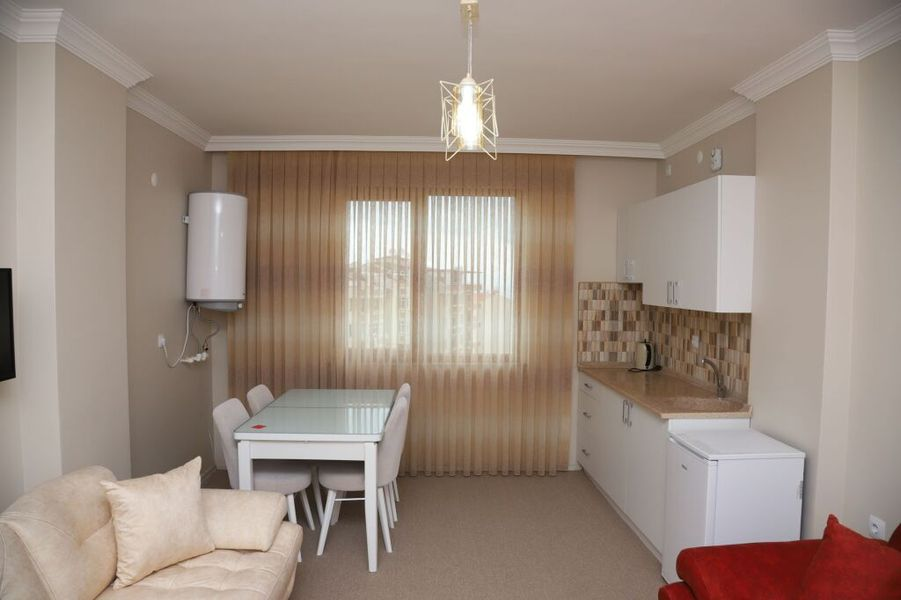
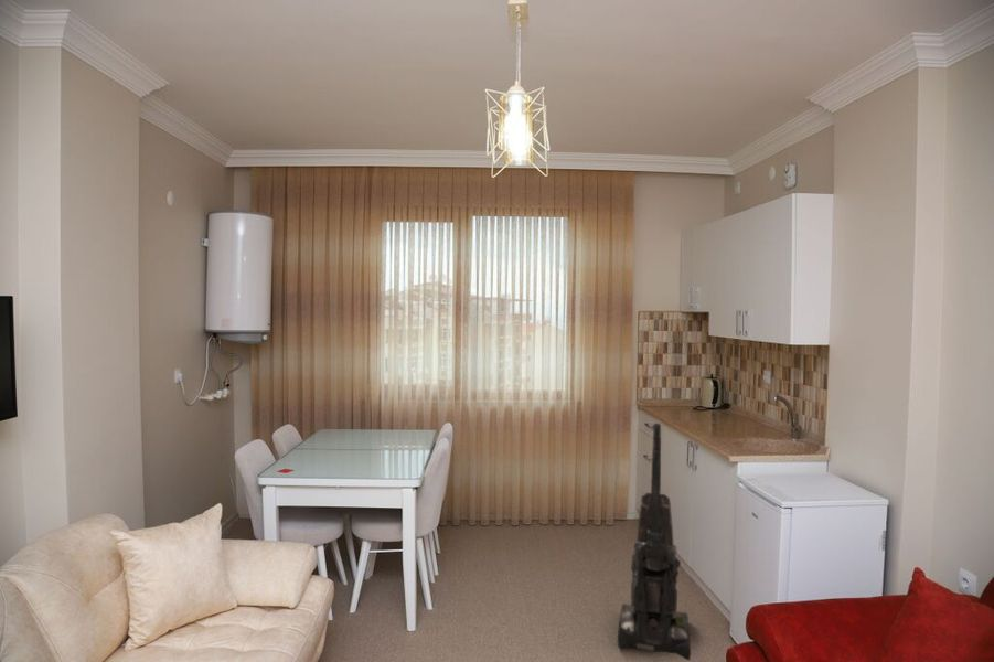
+ vacuum cleaner [617,423,692,661]
